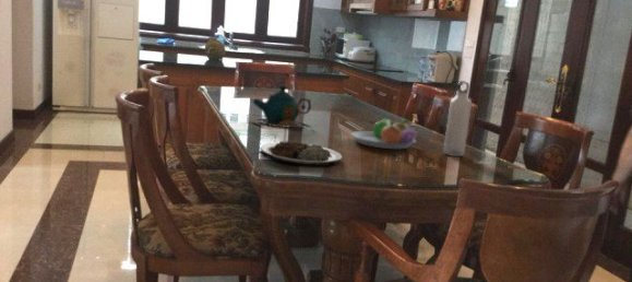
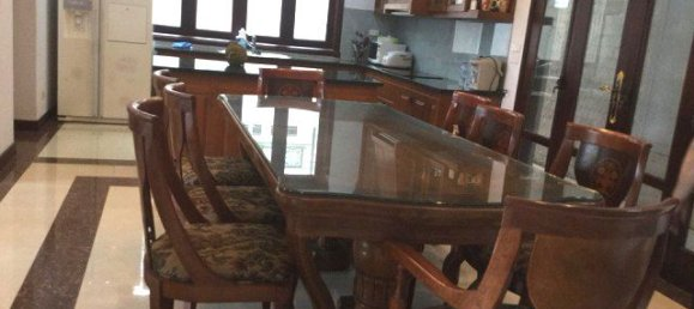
- fruit bowl [349,118,419,150]
- plate [259,140,343,167]
- teapot [251,84,312,130]
- water bottle [442,80,473,157]
